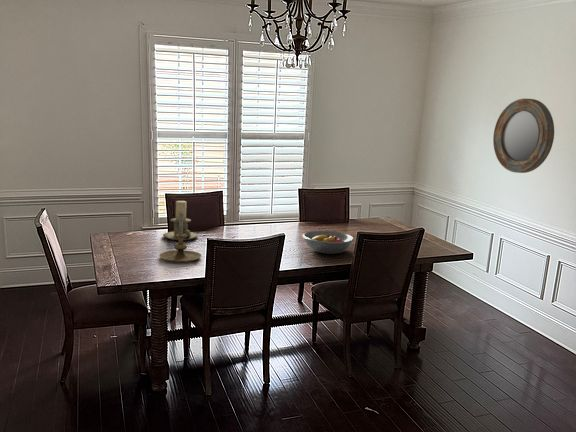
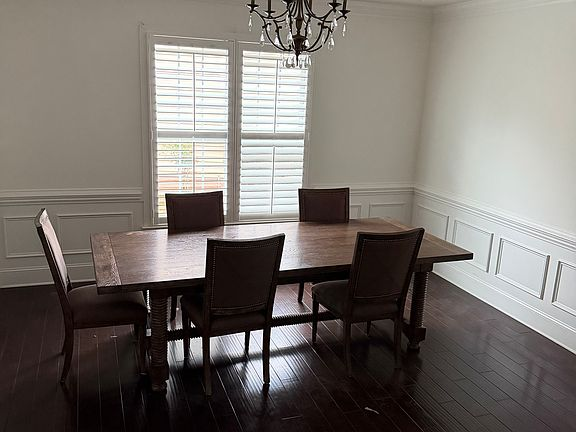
- home mirror [492,98,555,174]
- candle holder [162,200,199,241]
- candle holder [158,213,202,263]
- fruit bowl [302,230,356,255]
